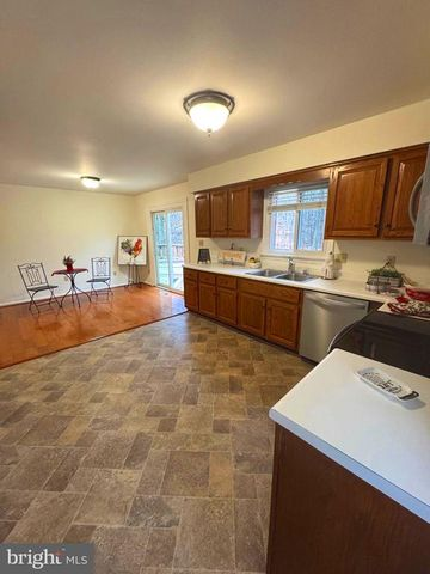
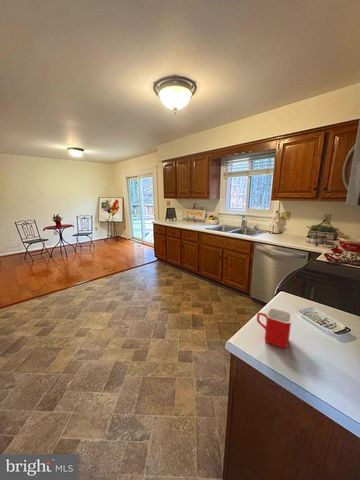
+ mug [256,307,293,349]
